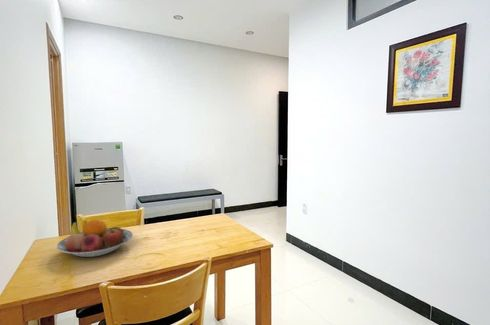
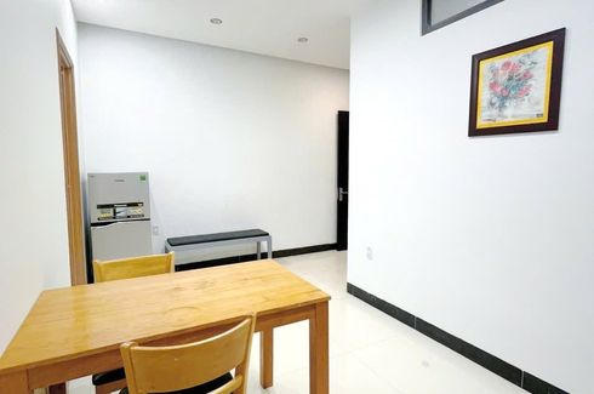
- fruit bowl [56,219,134,258]
